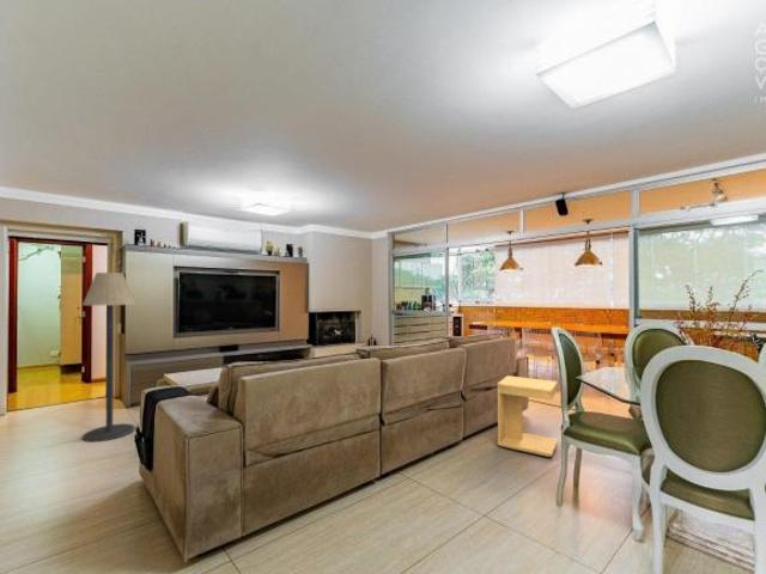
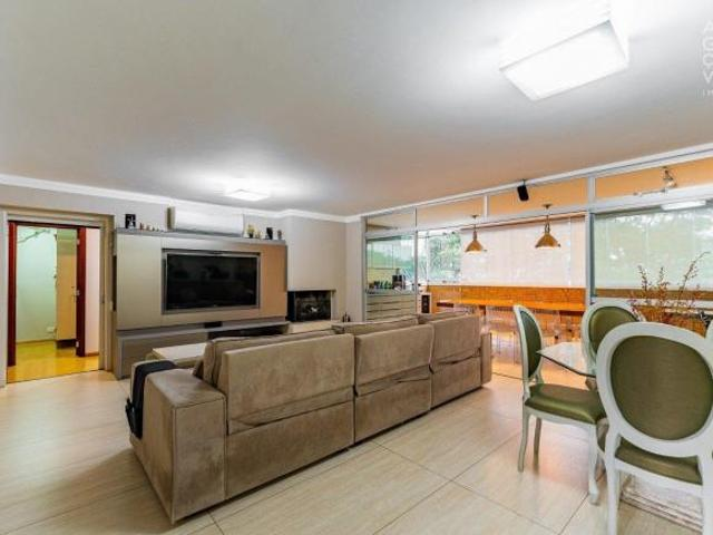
- floor lamp [81,271,136,442]
- side table [497,374,559,458]
